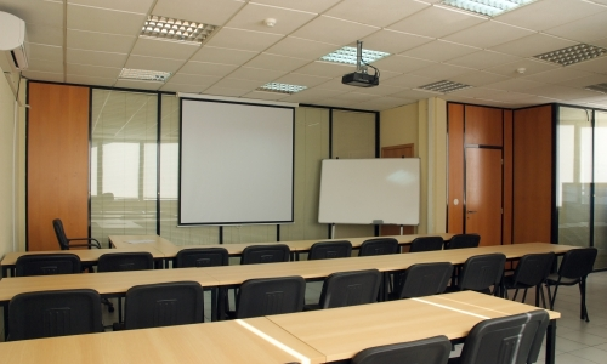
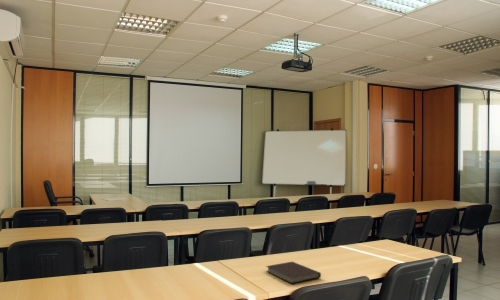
+ notebook [265,261,322,285]
